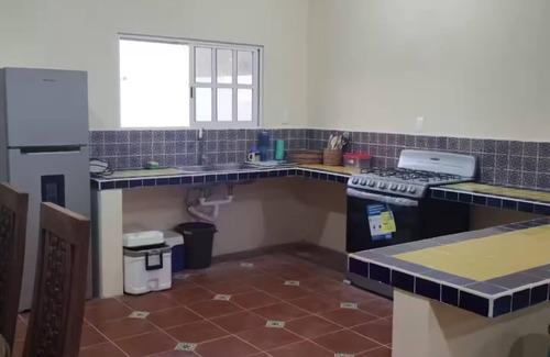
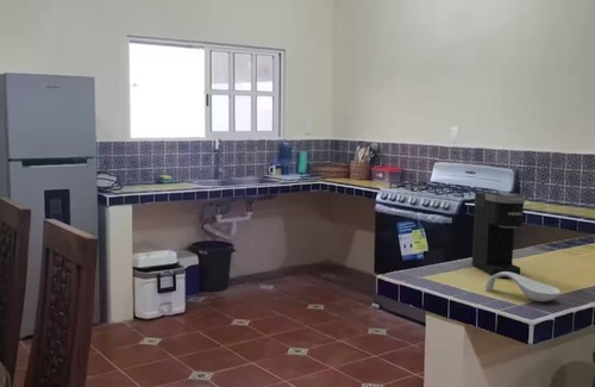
+ spoon rest [484,271,562,302]
+ coffee maker [471,192,526,279]
